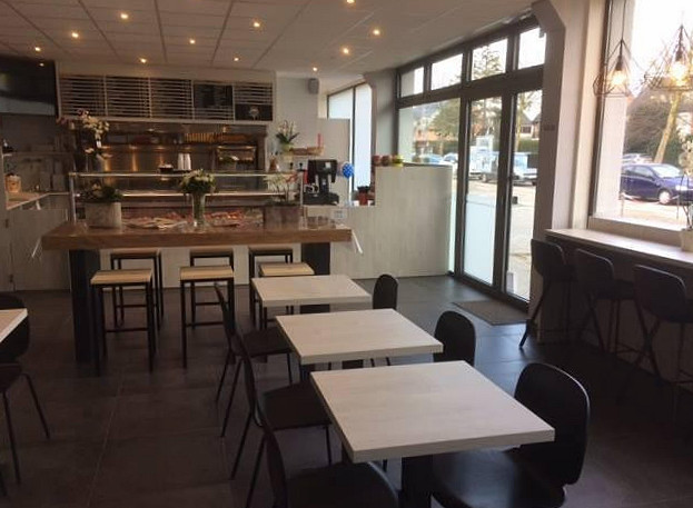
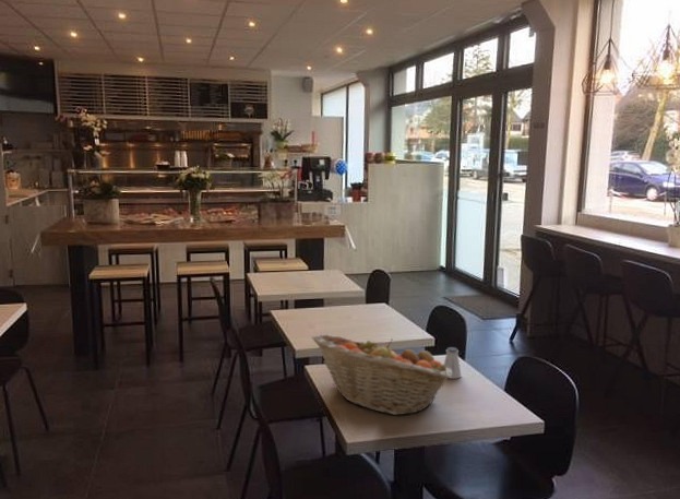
+ fruit basket [311,333,453,416]
+ saltshaker [443,346,463,380]
